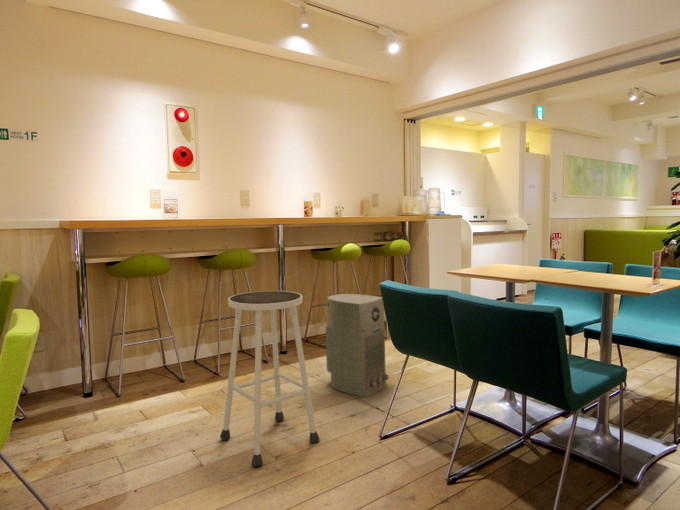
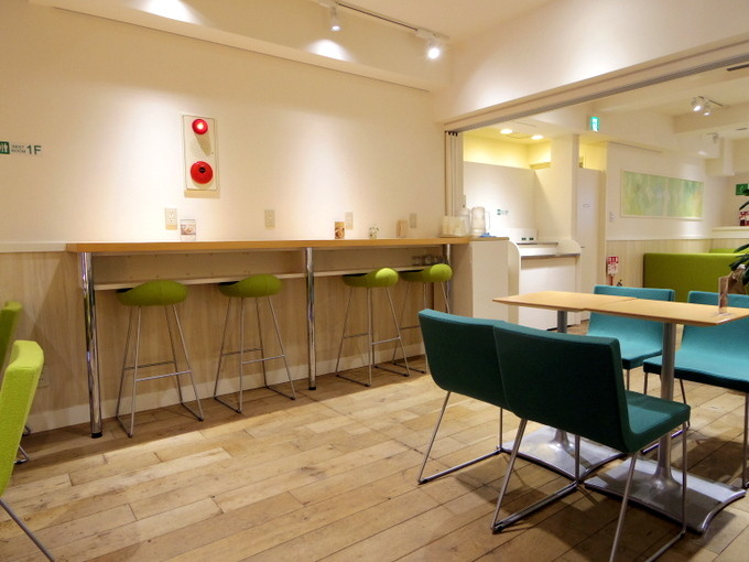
- air purifier [325,293,390,398]
- stool [219,290,320,467]
